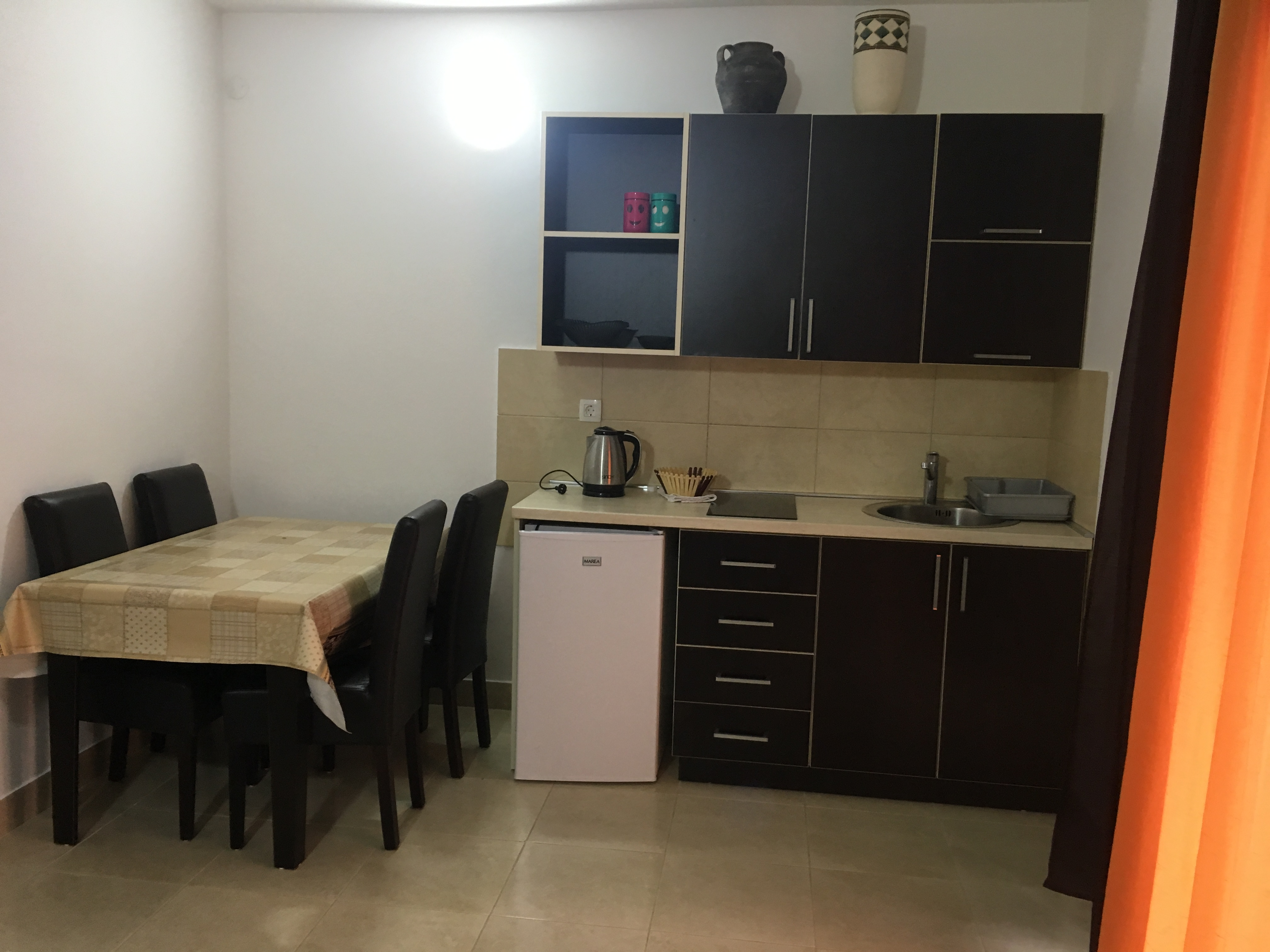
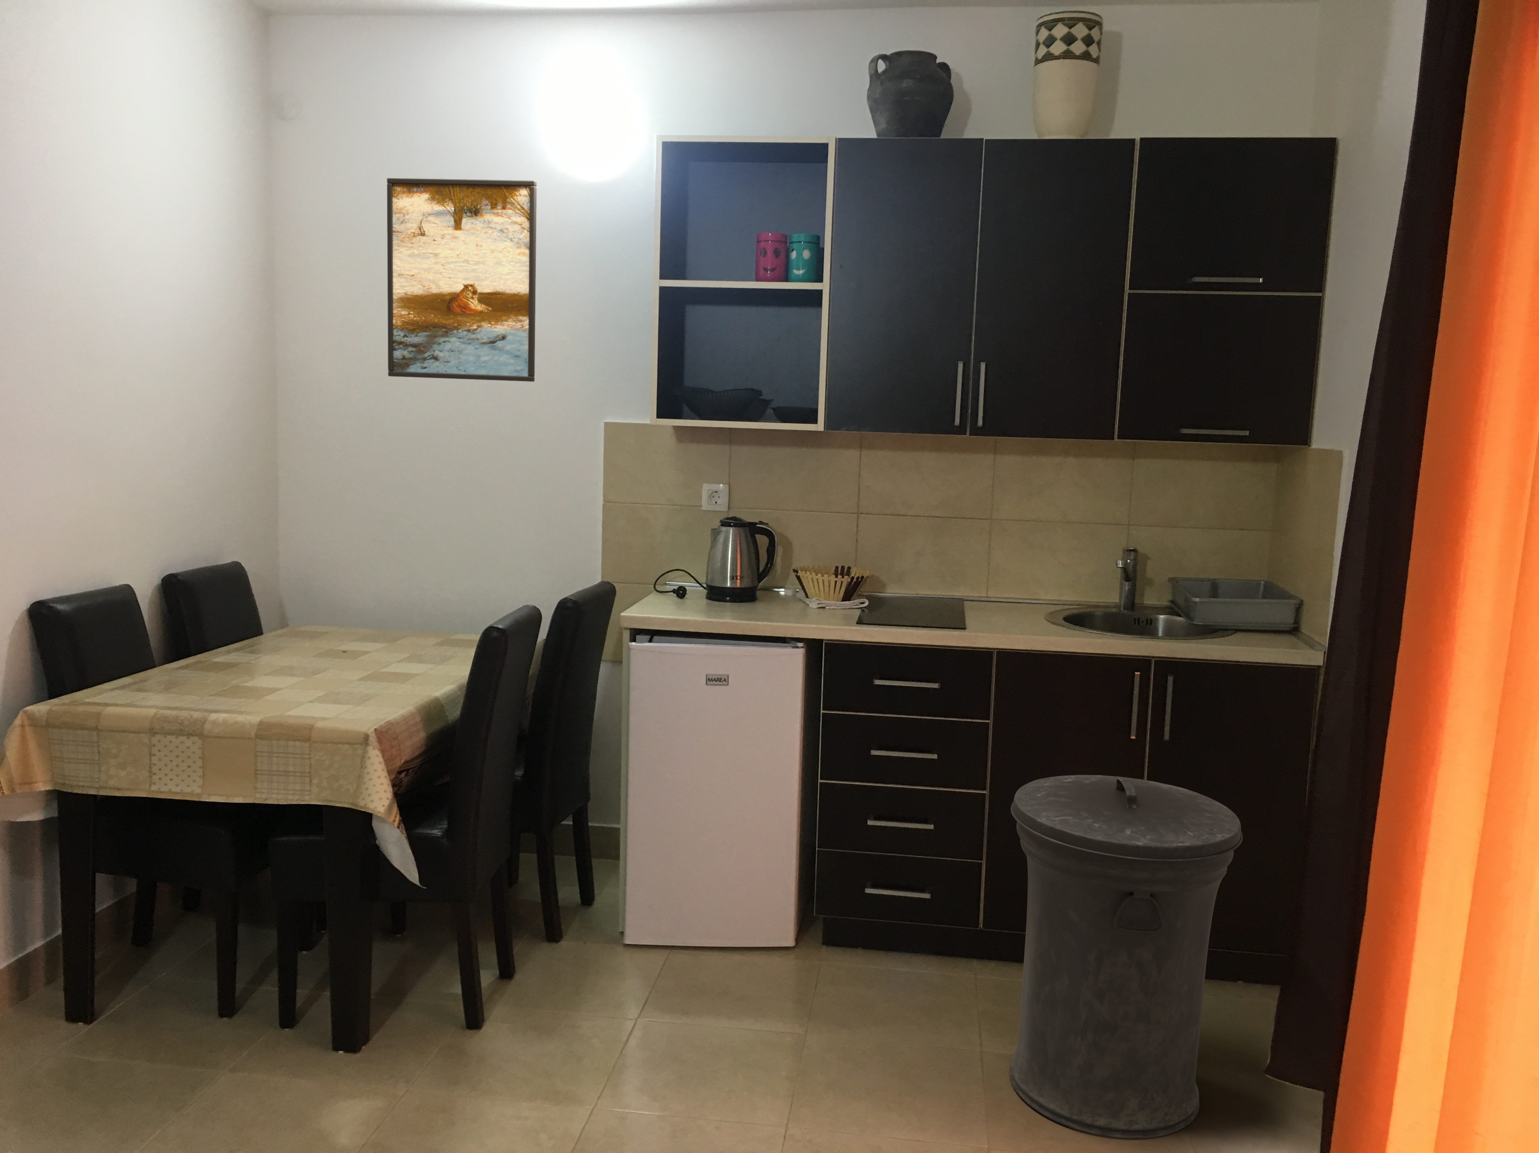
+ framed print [387,178,537,382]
+ trash can [1008,775,1243,1140]
